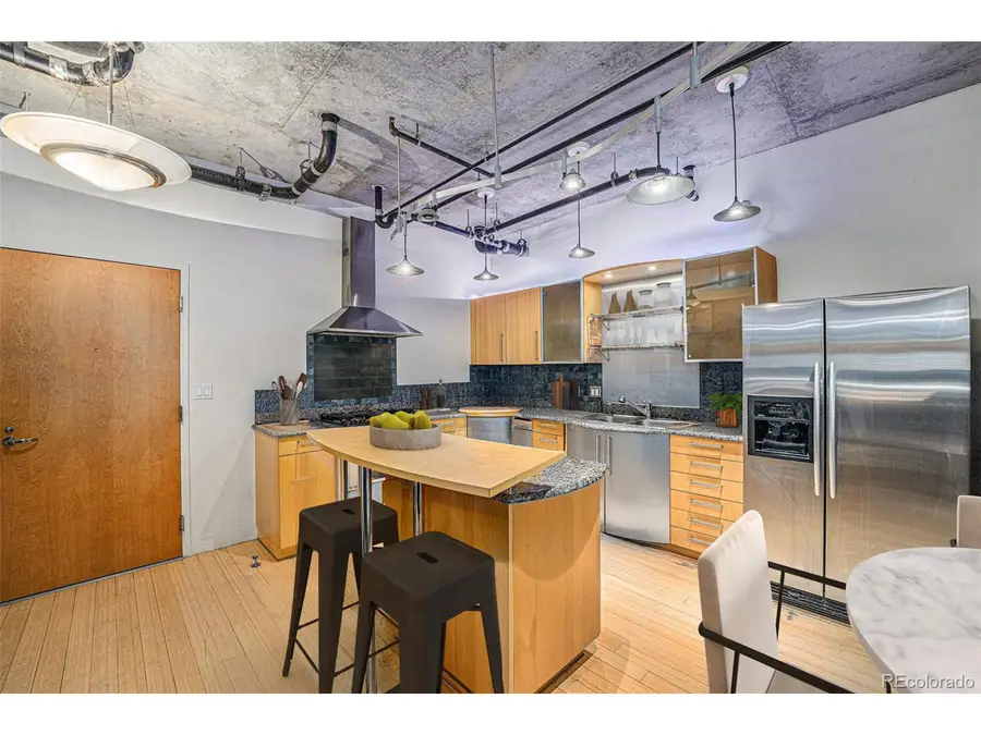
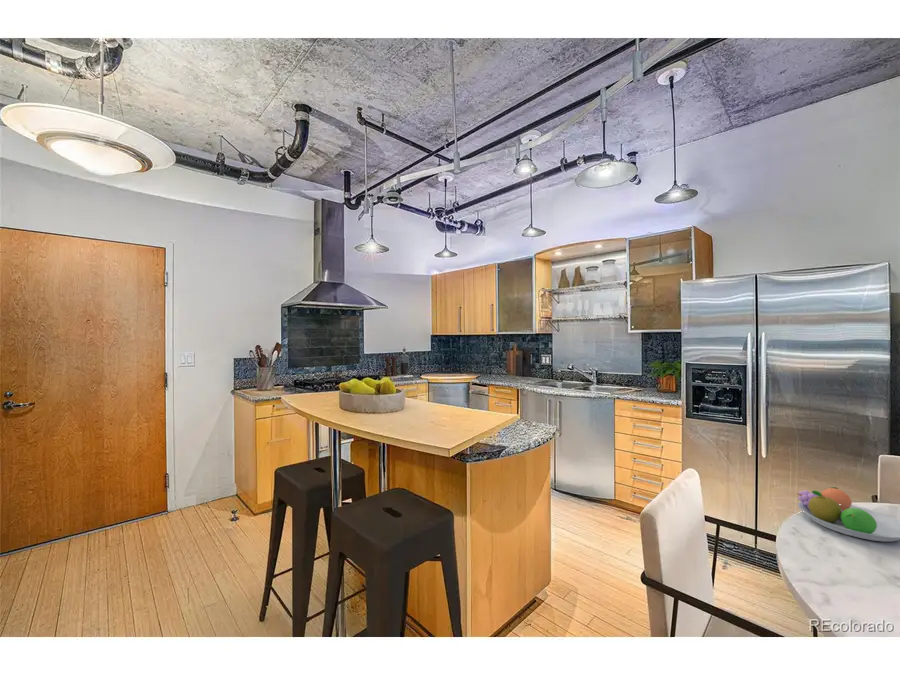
+ fruit bowl [796,486,900,543]
